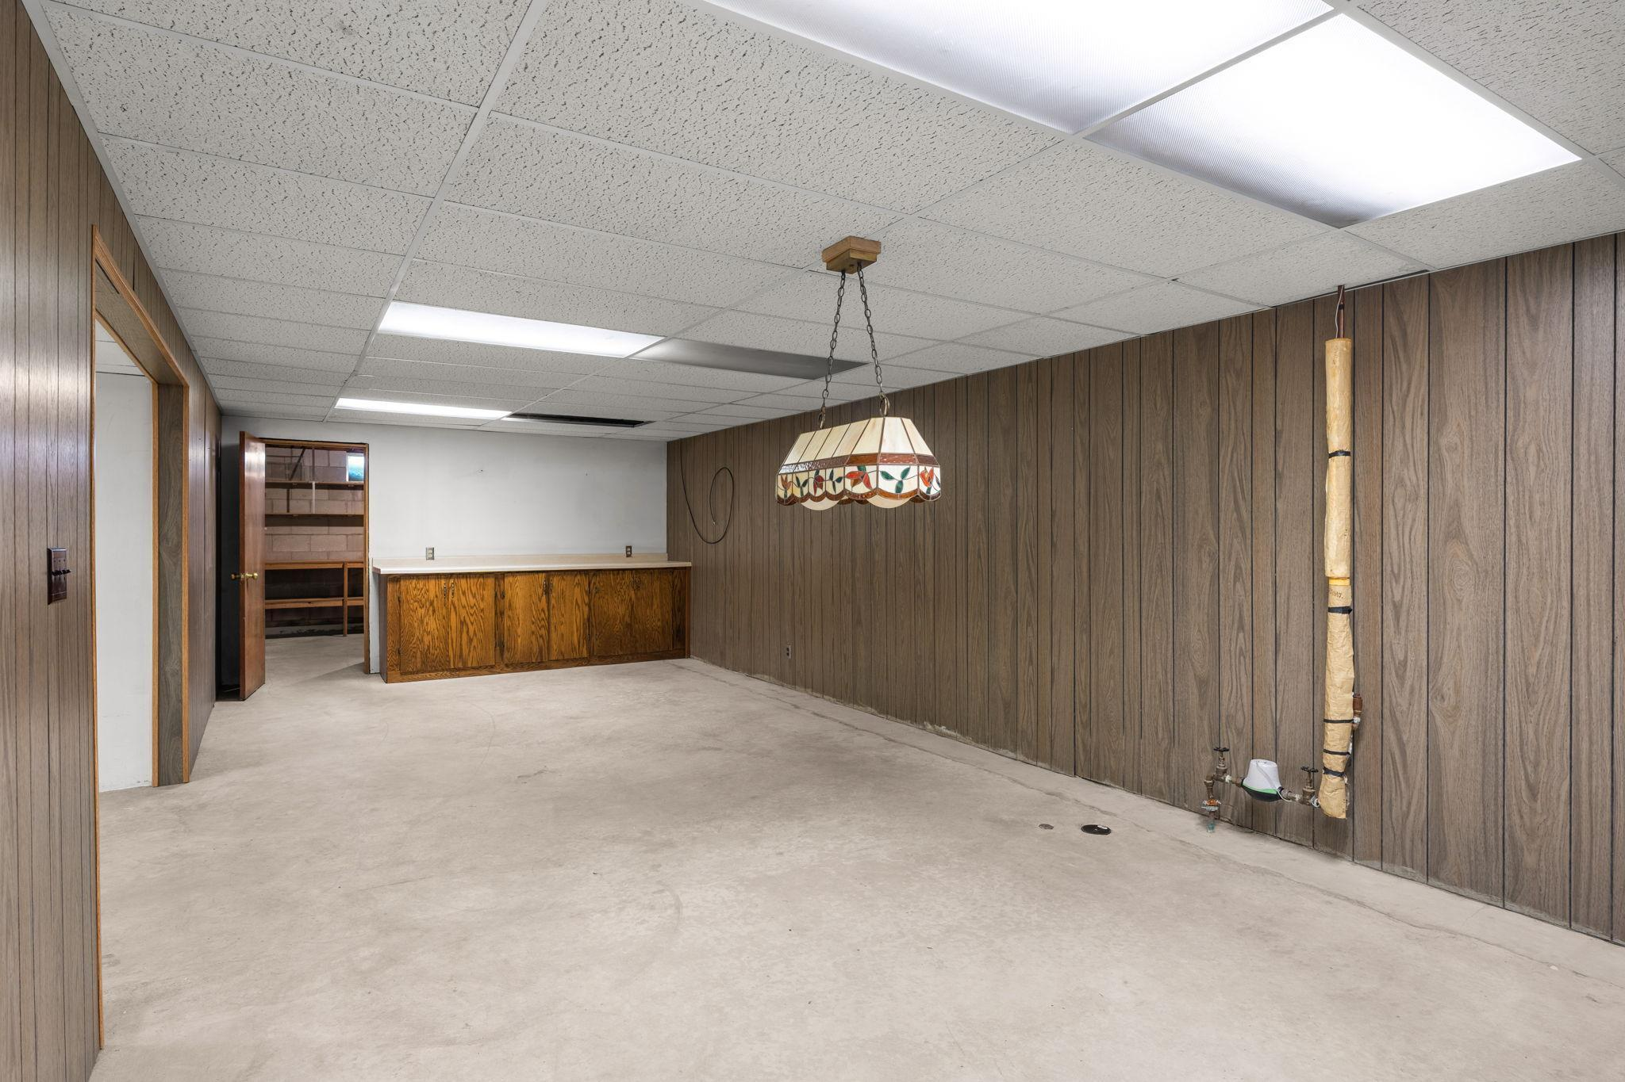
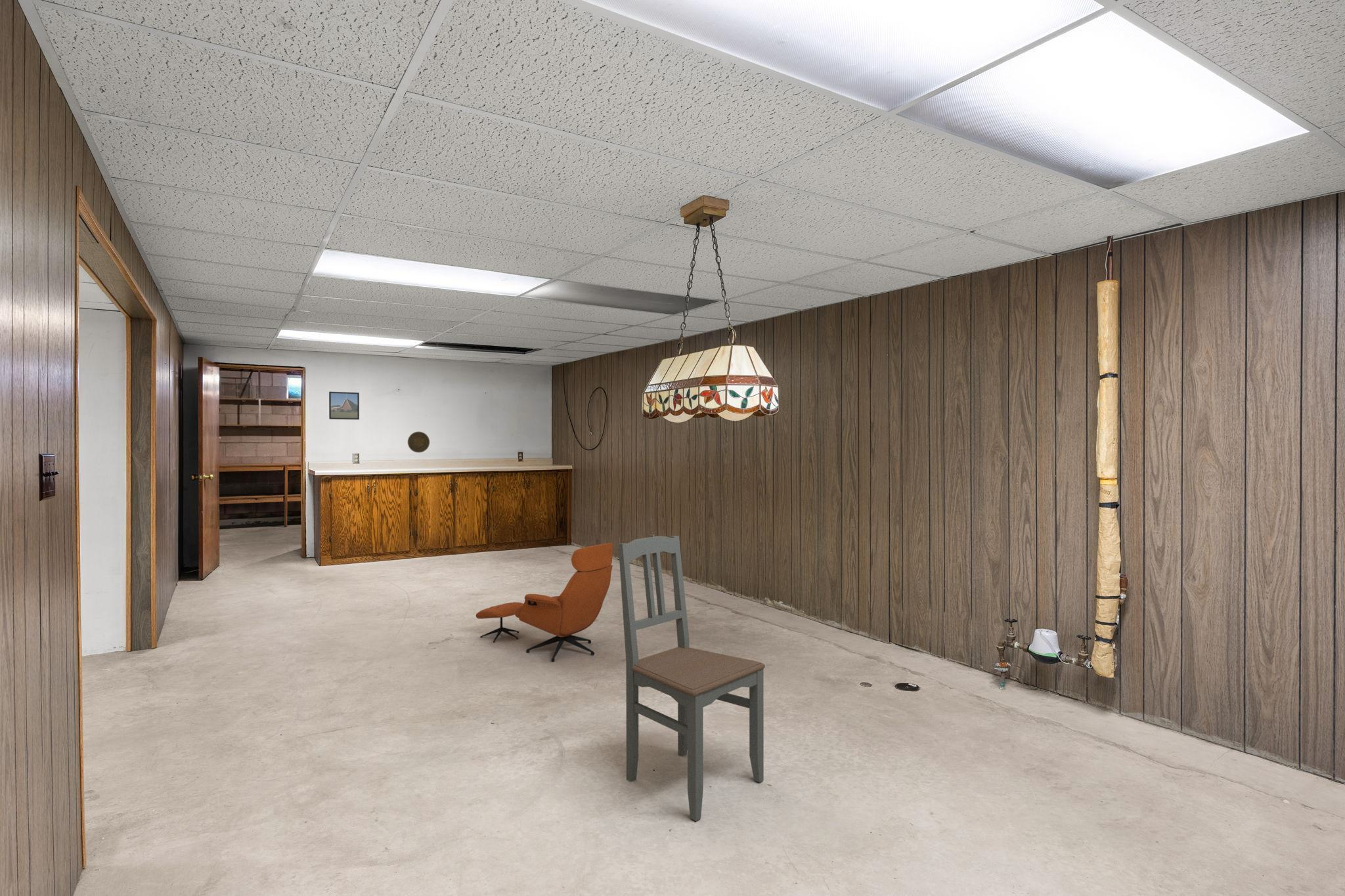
+ decorative plate [407,431,430,454]
+ lounge chair [475,542,613,662]
+ dining chair [618,535,766,822]
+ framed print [328,391,360,420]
